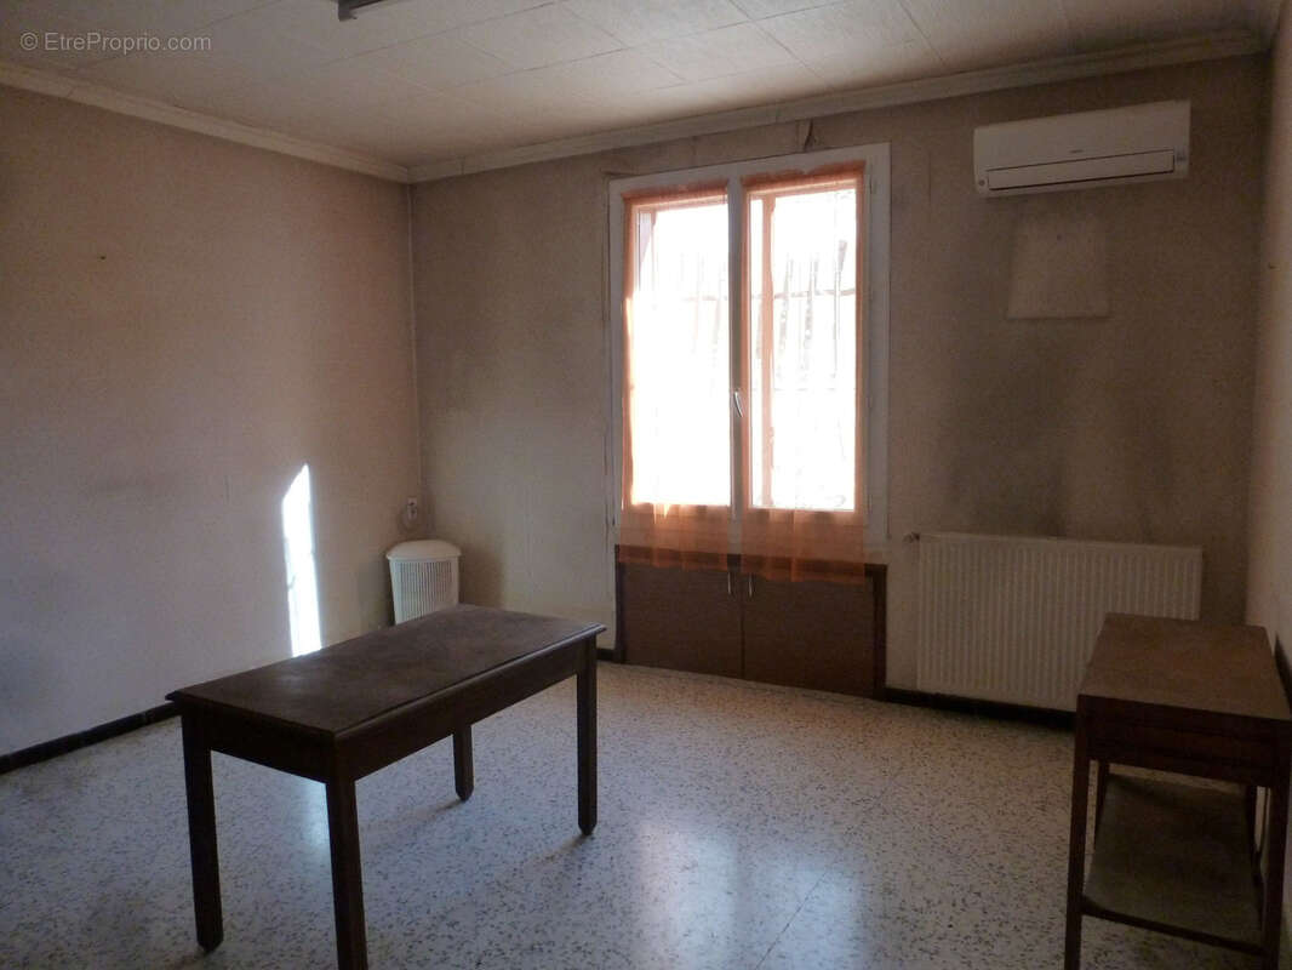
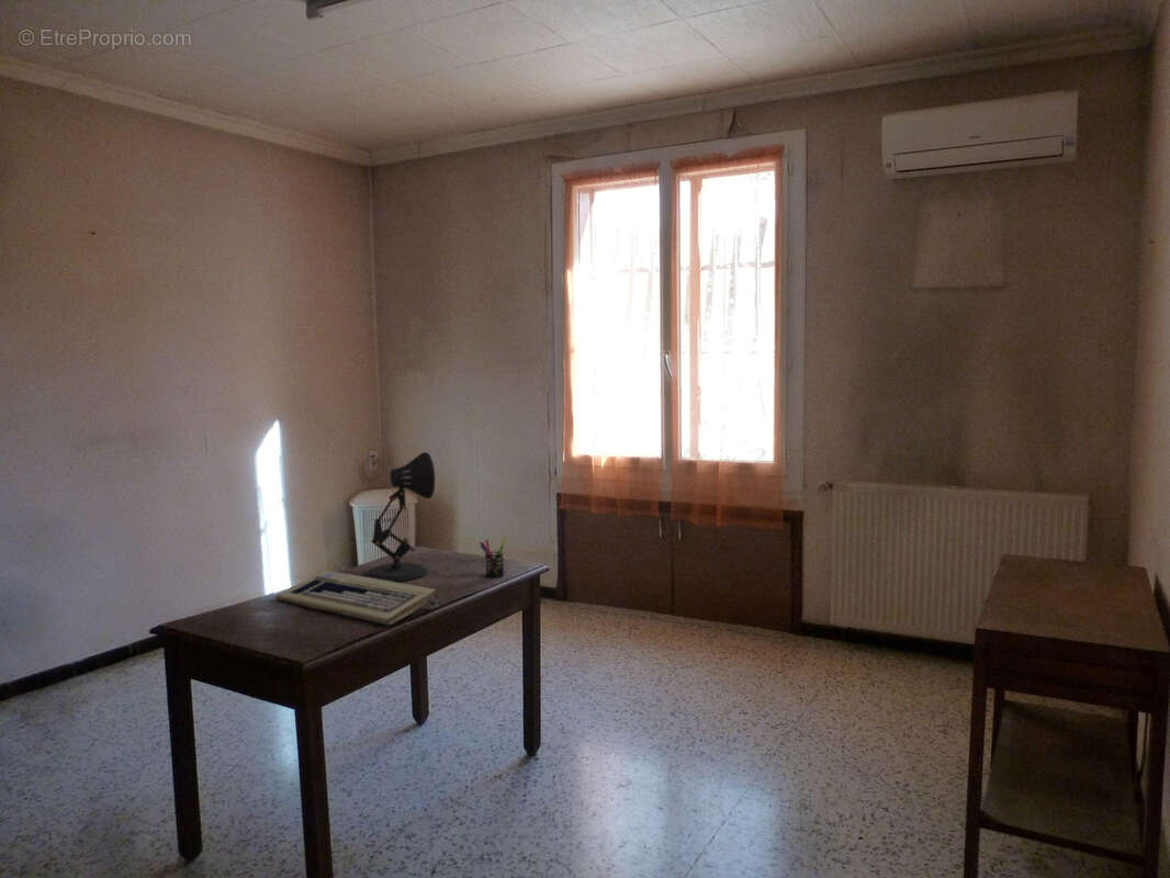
+ computer keyboard [274,570,440,626]
+ desk lamp [364,451,436,583]
+ pen holder [479,538,506,578]
